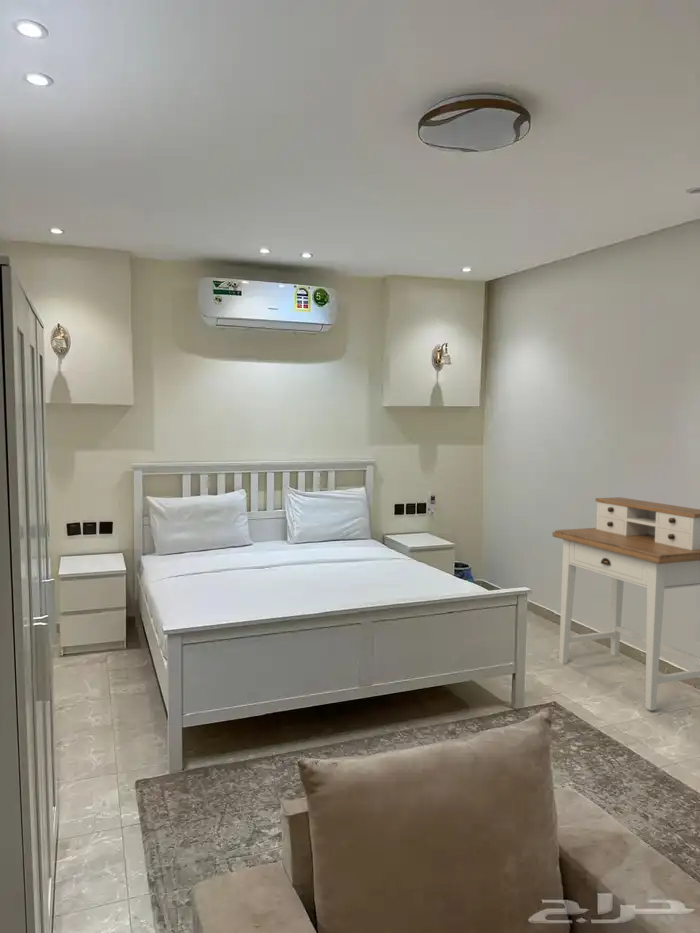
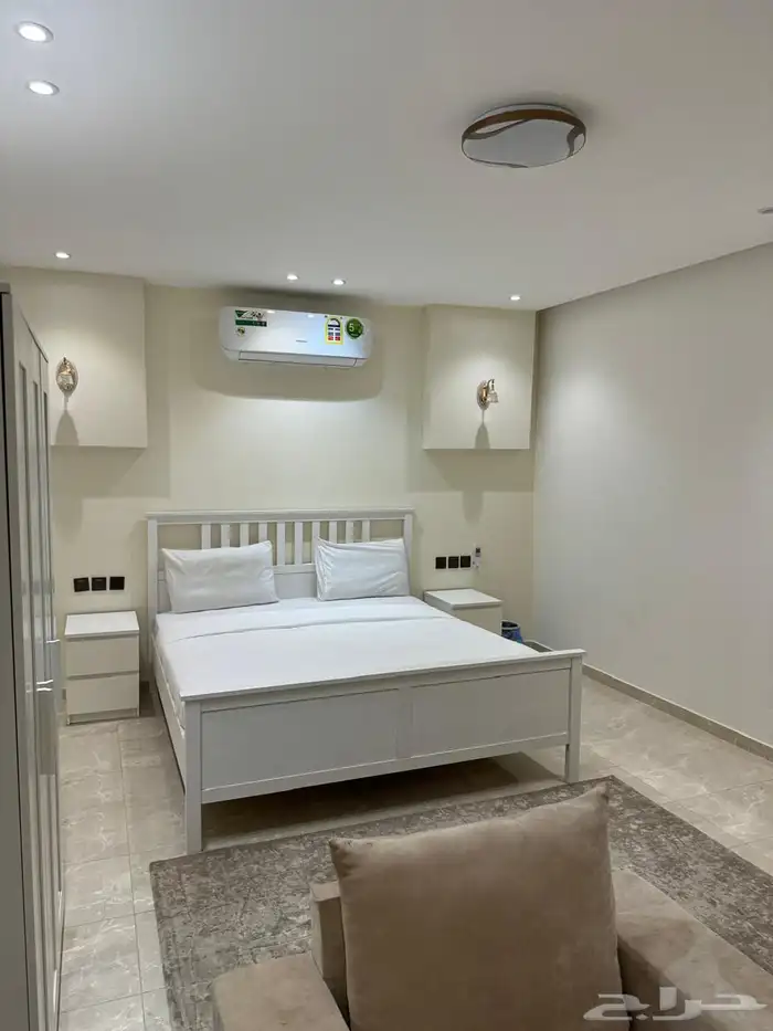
- desk [551,496,700,711]
